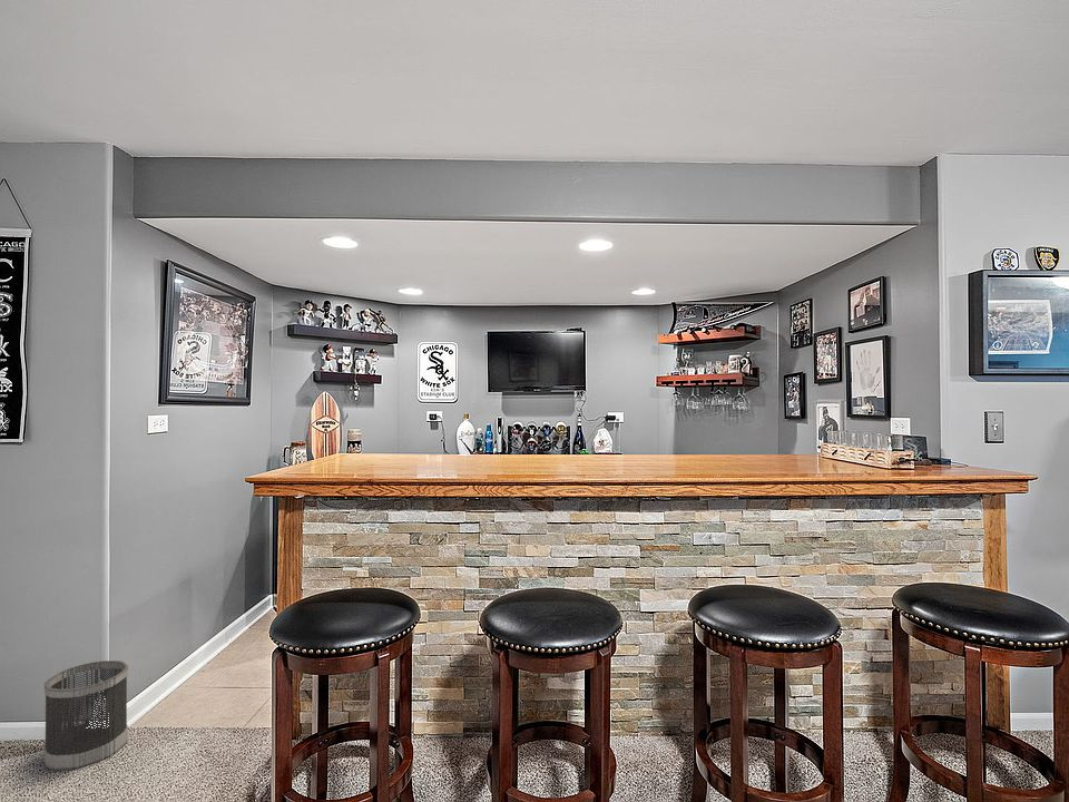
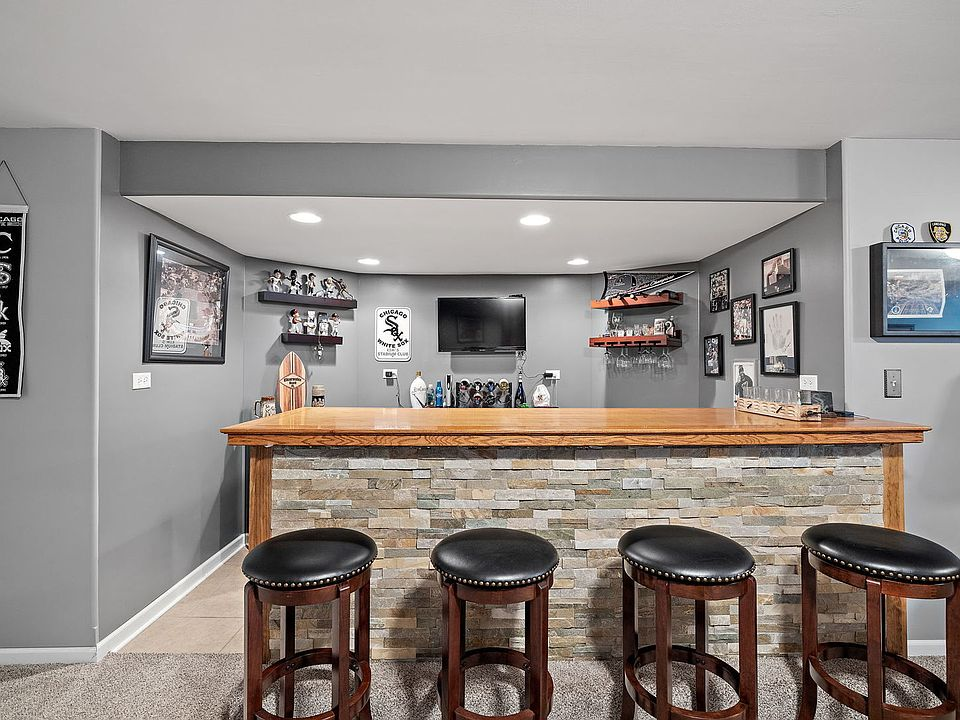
- wastebasket [42,659,129,772]
